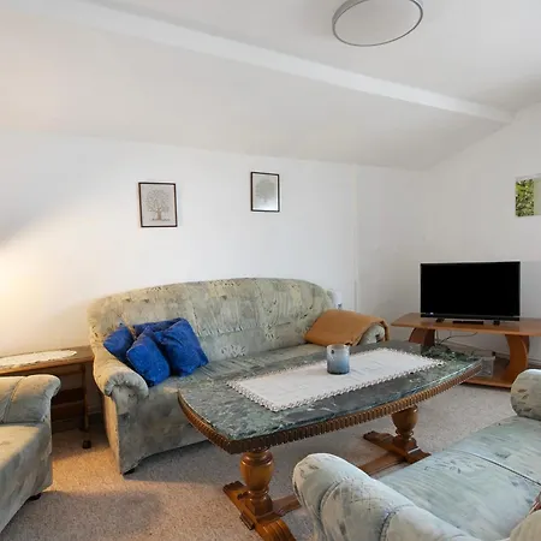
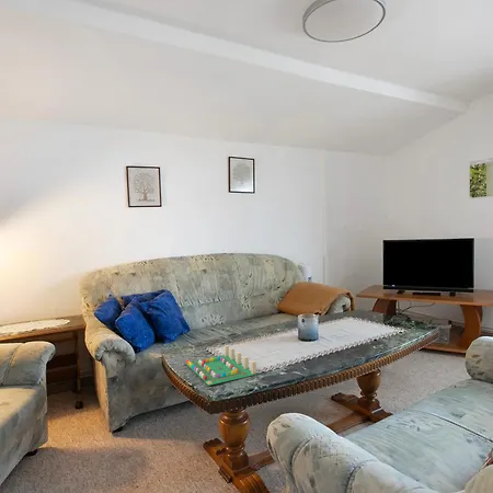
+ board game [184,344,259,387]
